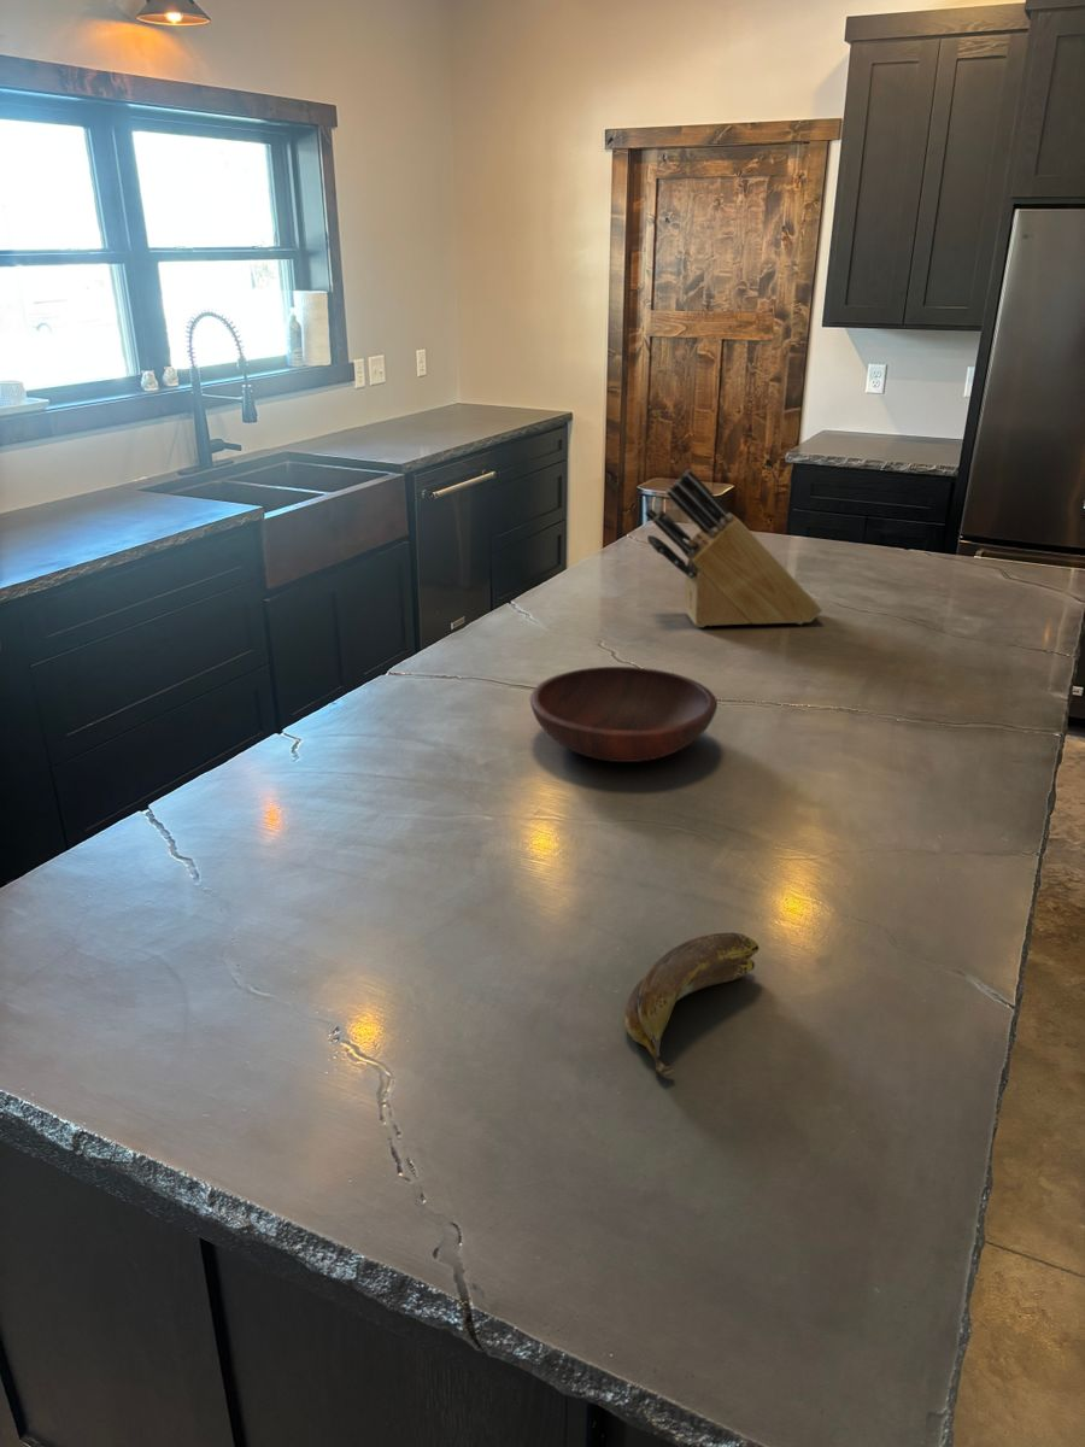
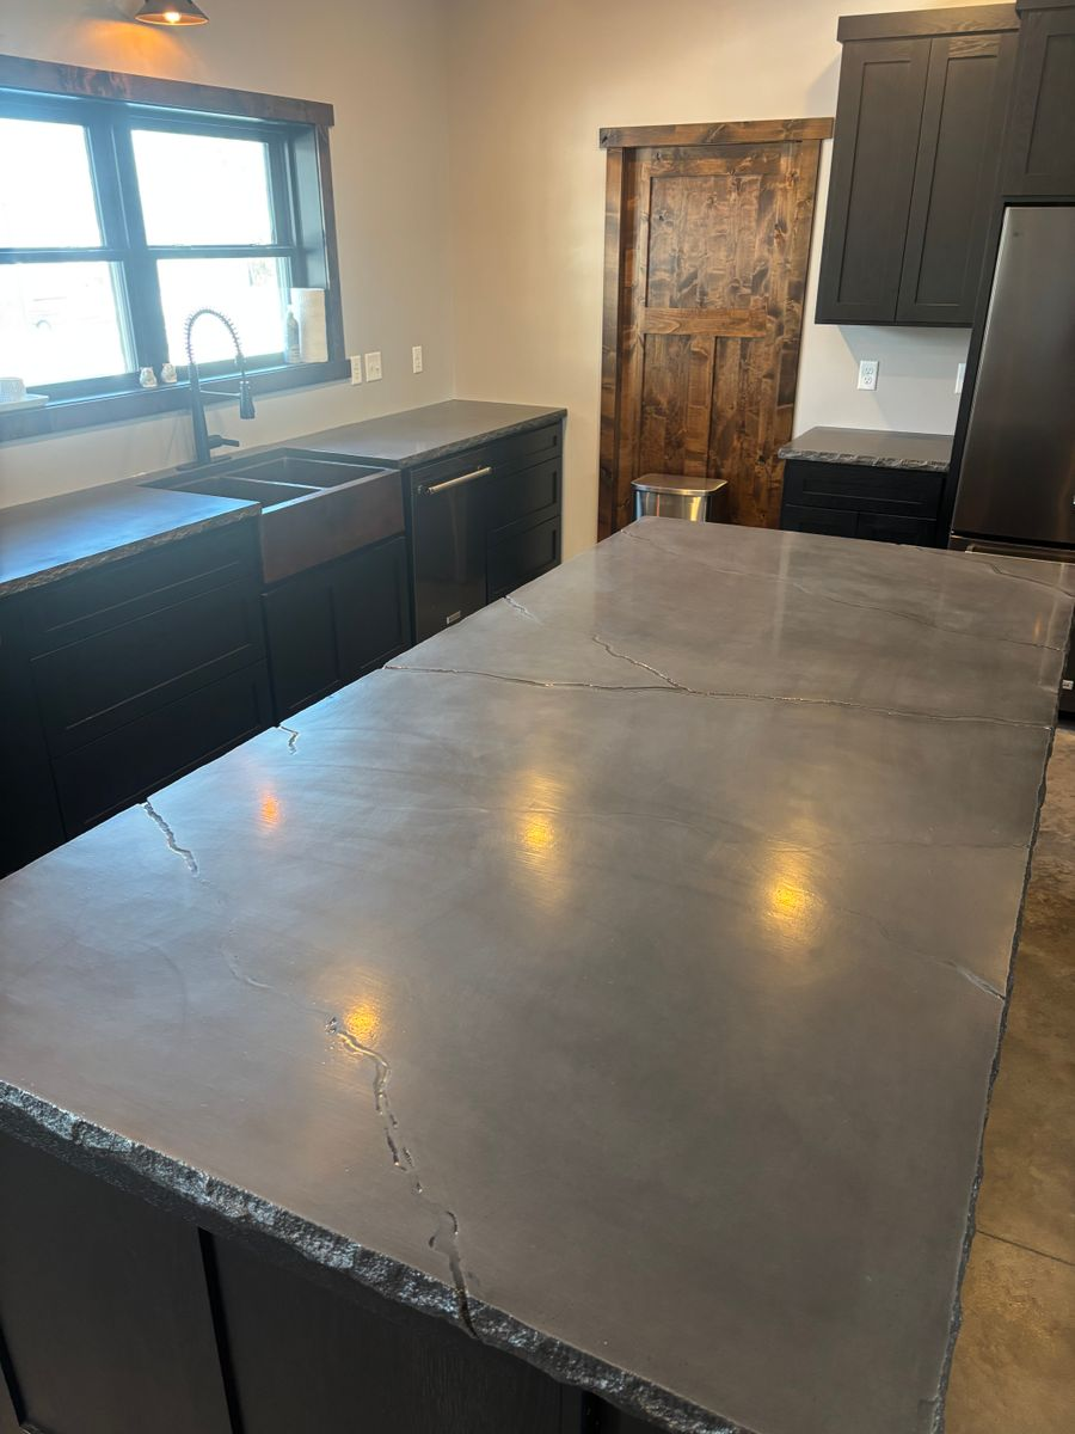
- knife block [644,468,823,628]
- wooden bowl [529,666,719,763]
- banana [623,932,761,1076]
